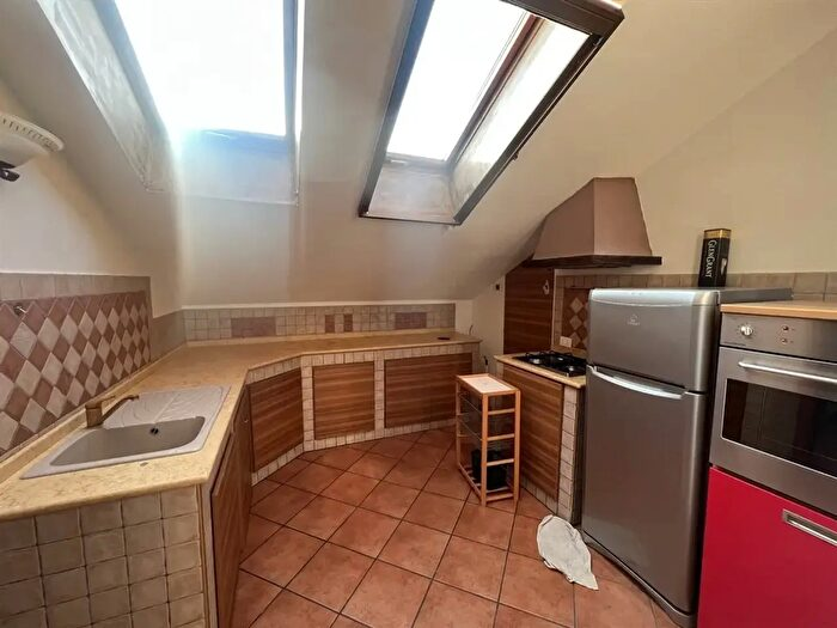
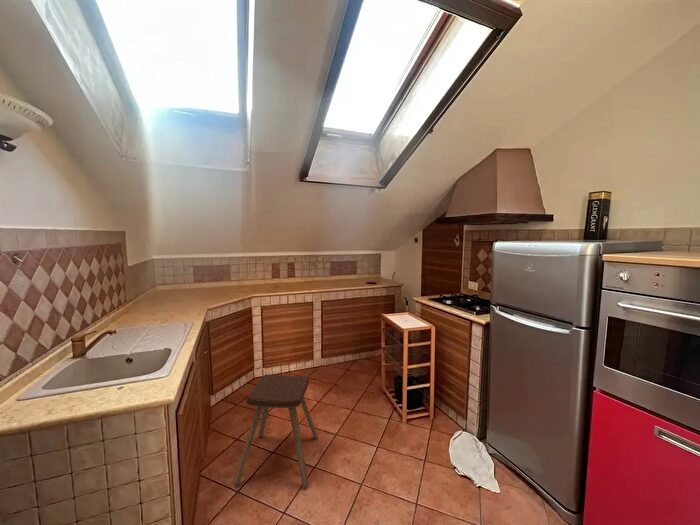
+ music stool [233,374,319,488]
